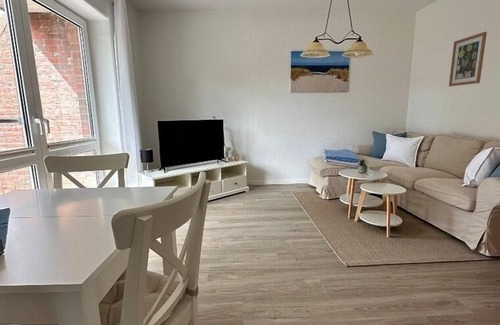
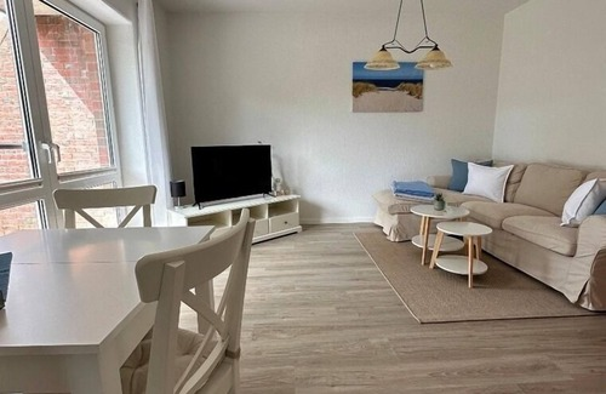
- wall art [448,31,488,87]
